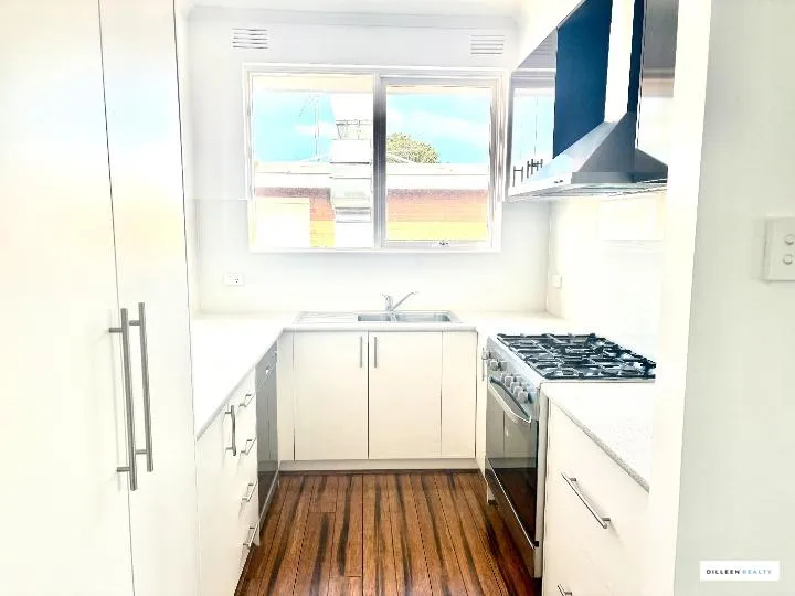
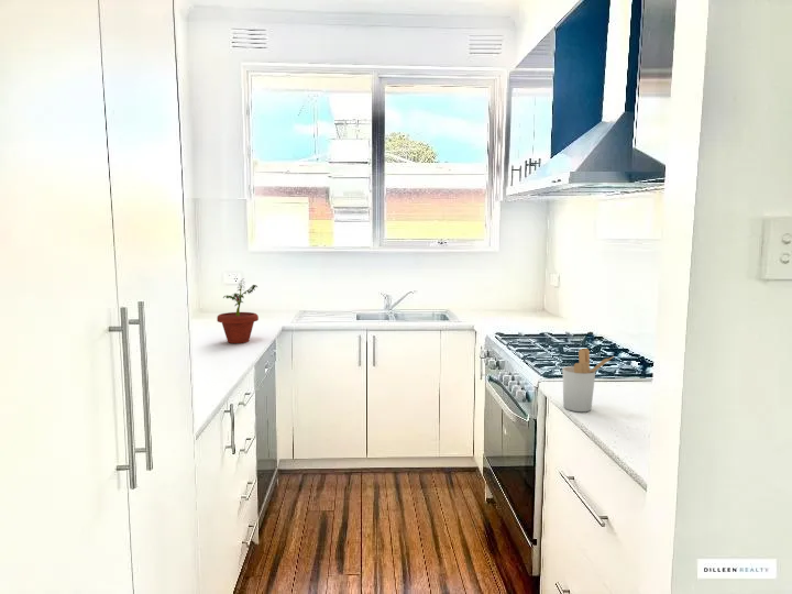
+ utensil holder [562,348,615,413]
+ potted plant [216,277,260,344]
